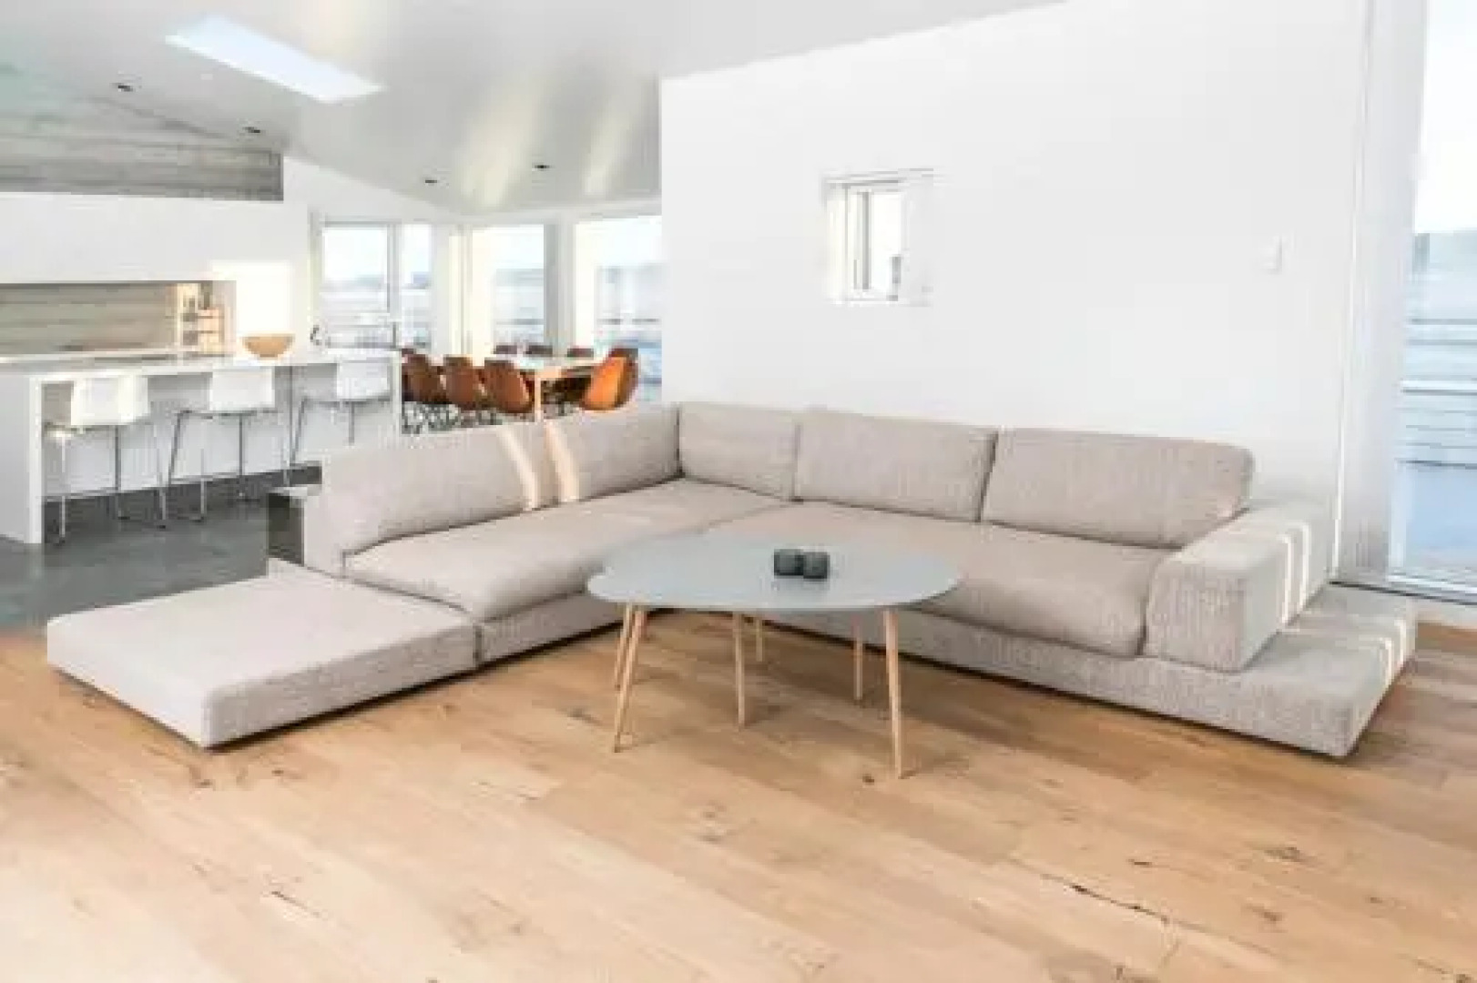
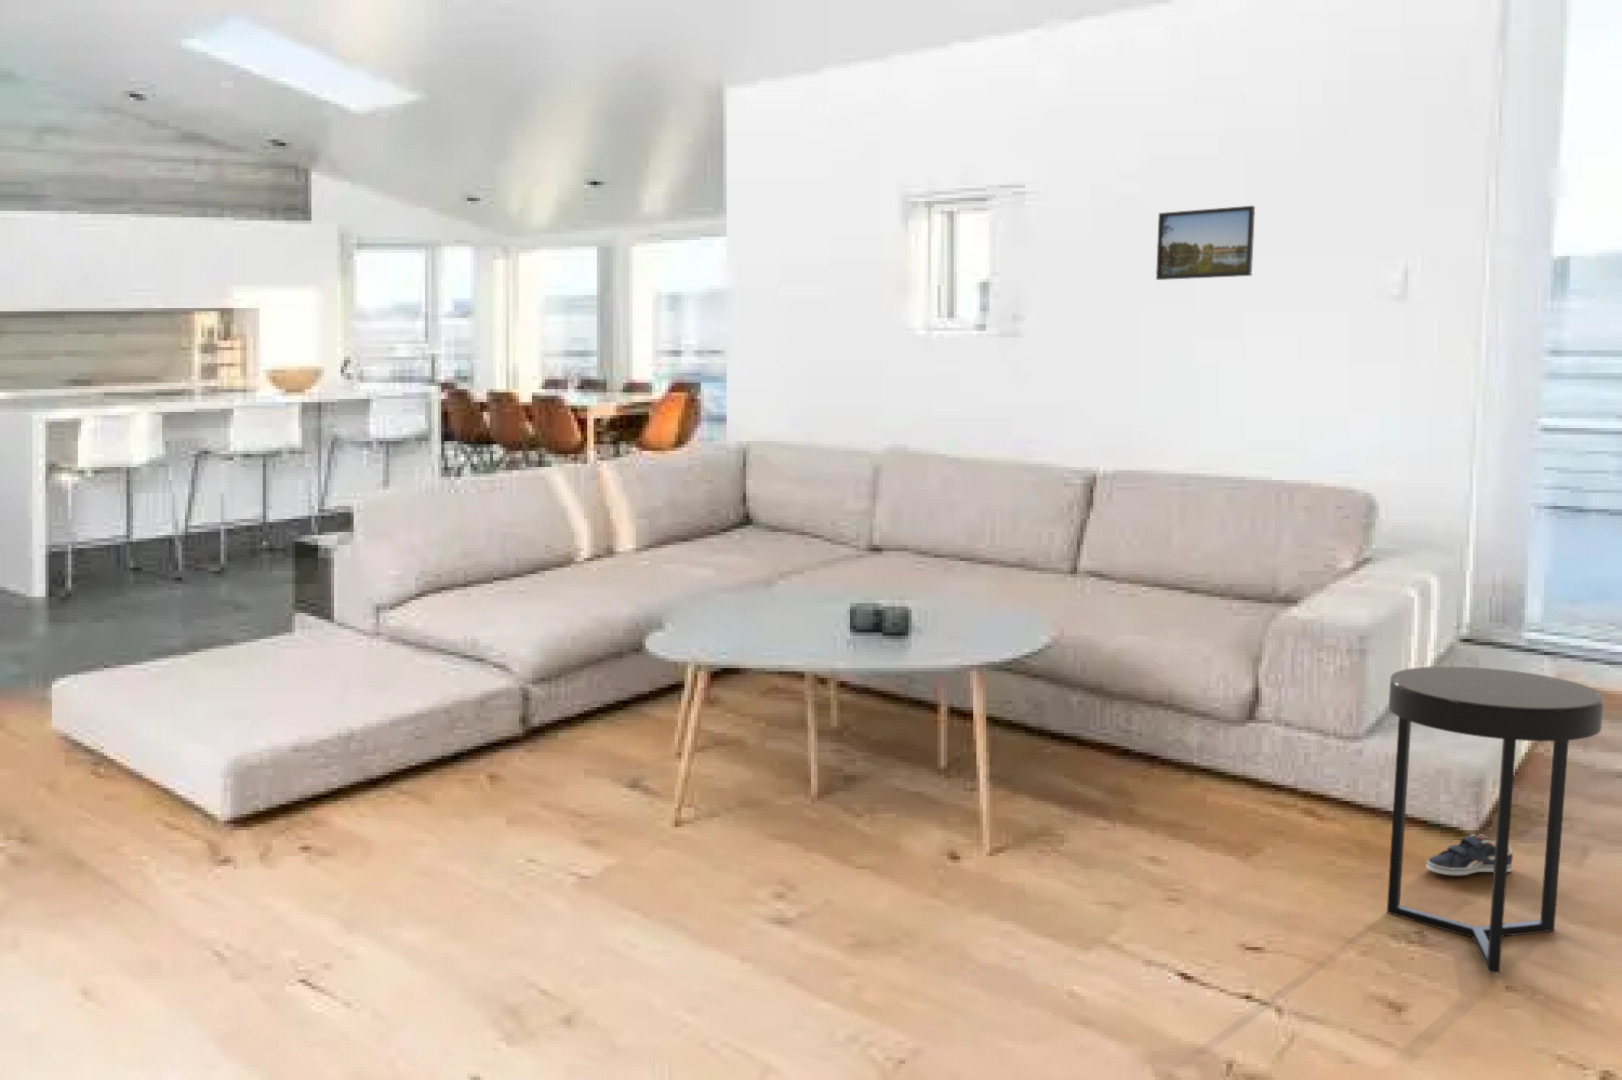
+ side table [1386,667,1605,974]
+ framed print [1154,205,1256,281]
+ sneaker [1426,833,1514,876]
